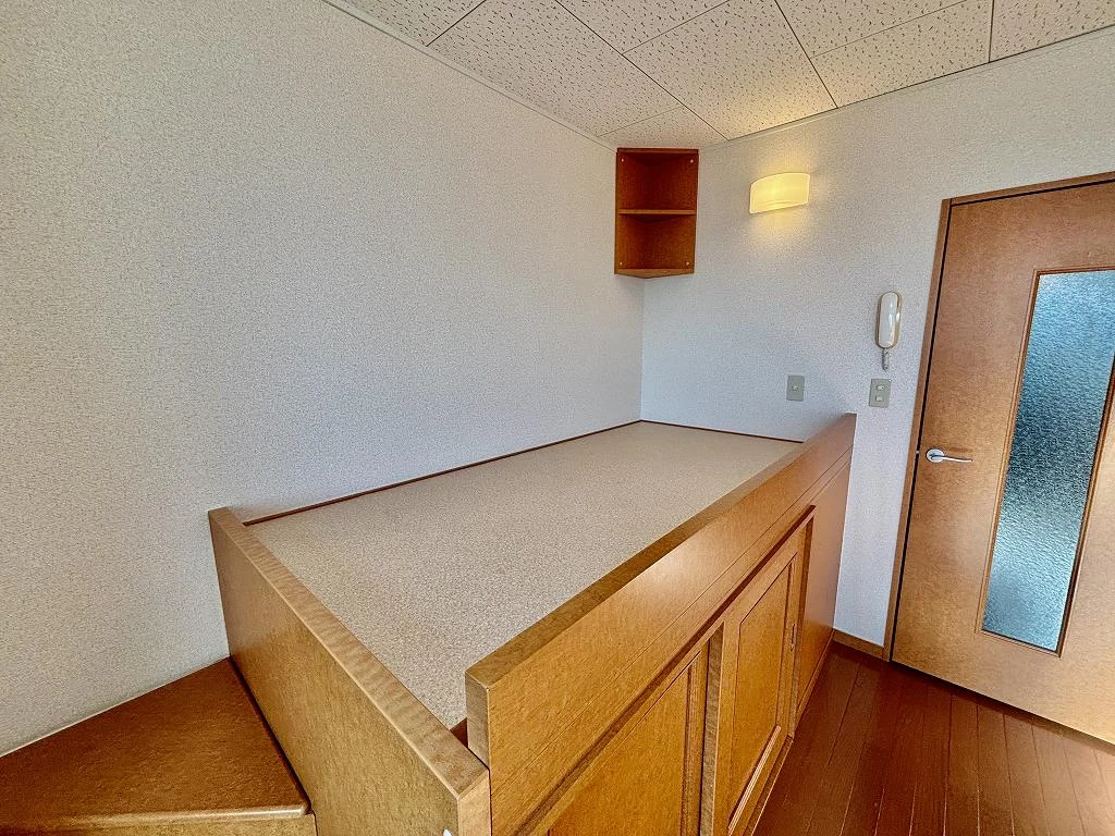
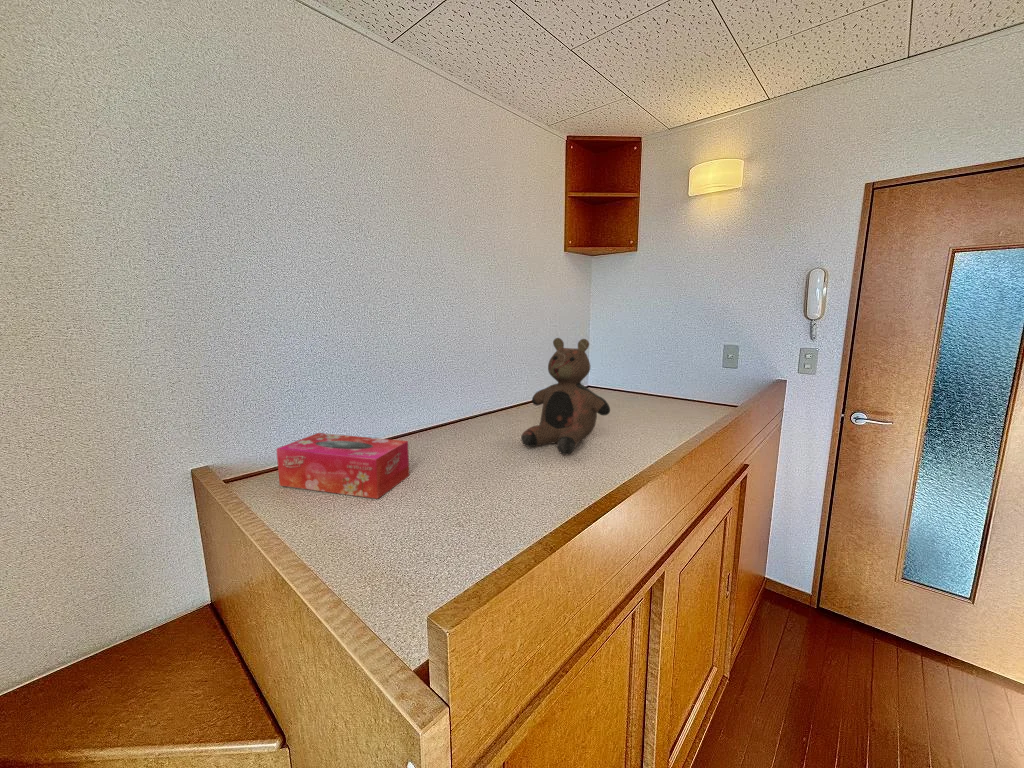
+ tissue box [275,432,410,500]
+ teddy bear [520,337,611,456]
